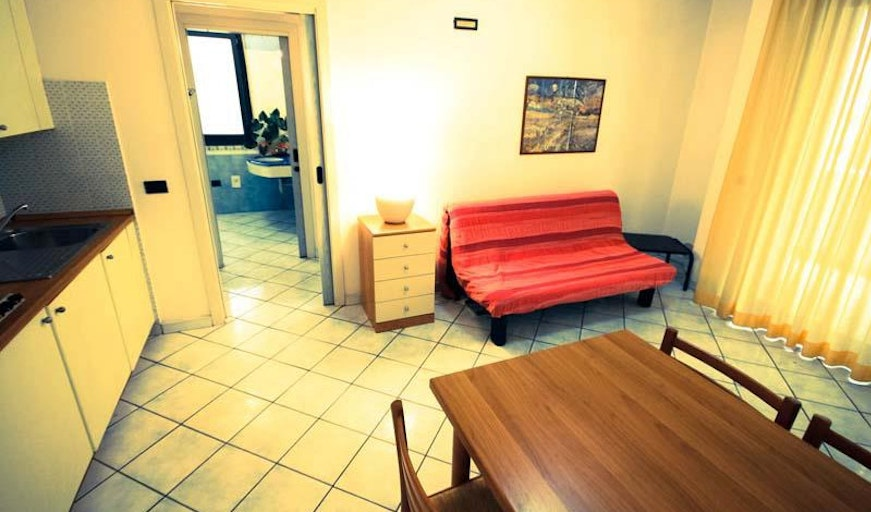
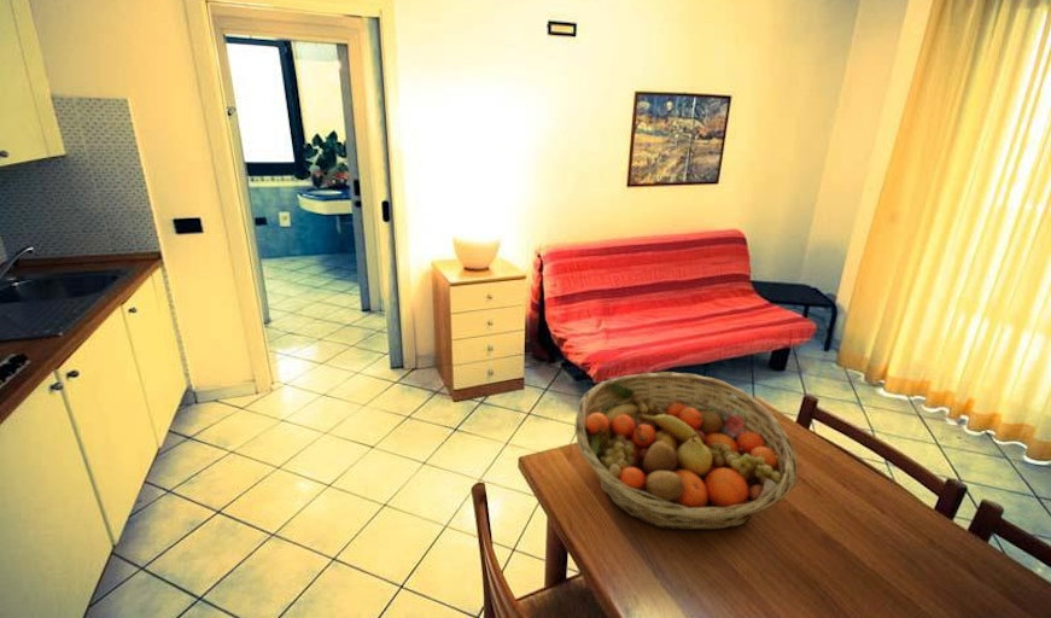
+ fruit basket [573,371,799,531]
